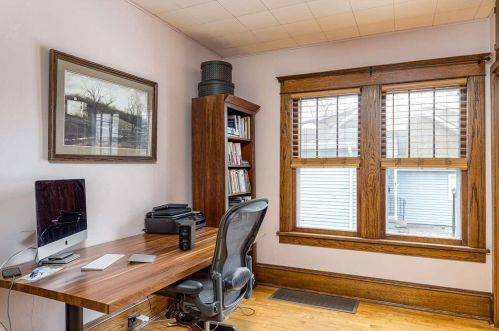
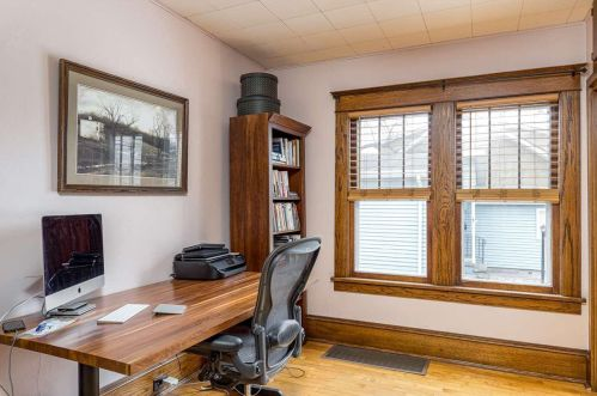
- speaker [178,219,197,252]
